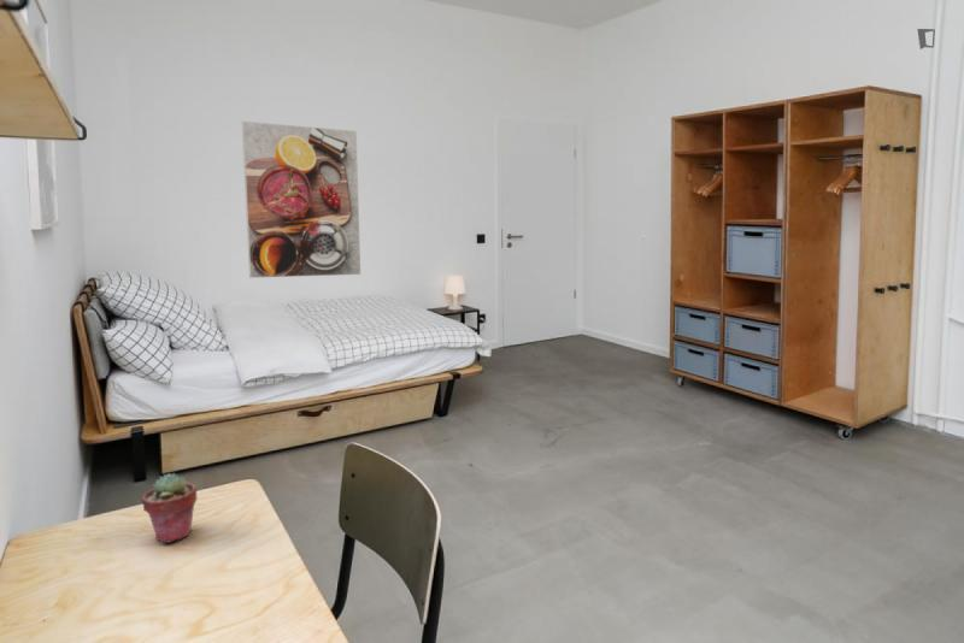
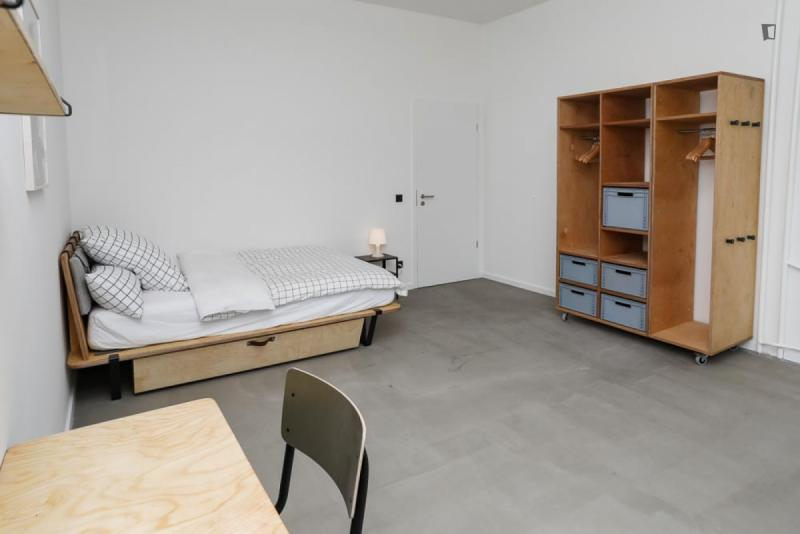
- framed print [241,120,362,279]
- potted succulent [141,472,199,544]
